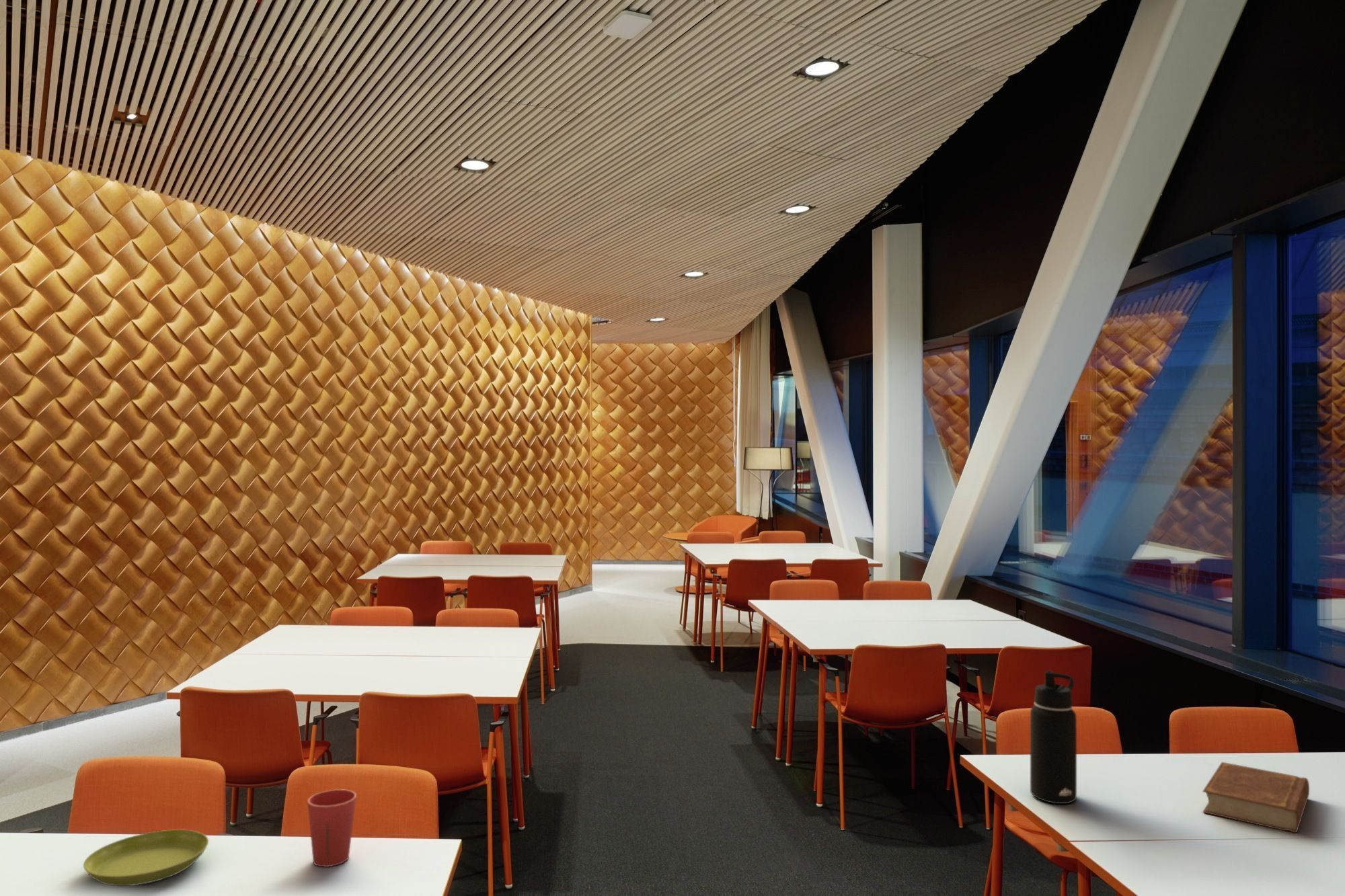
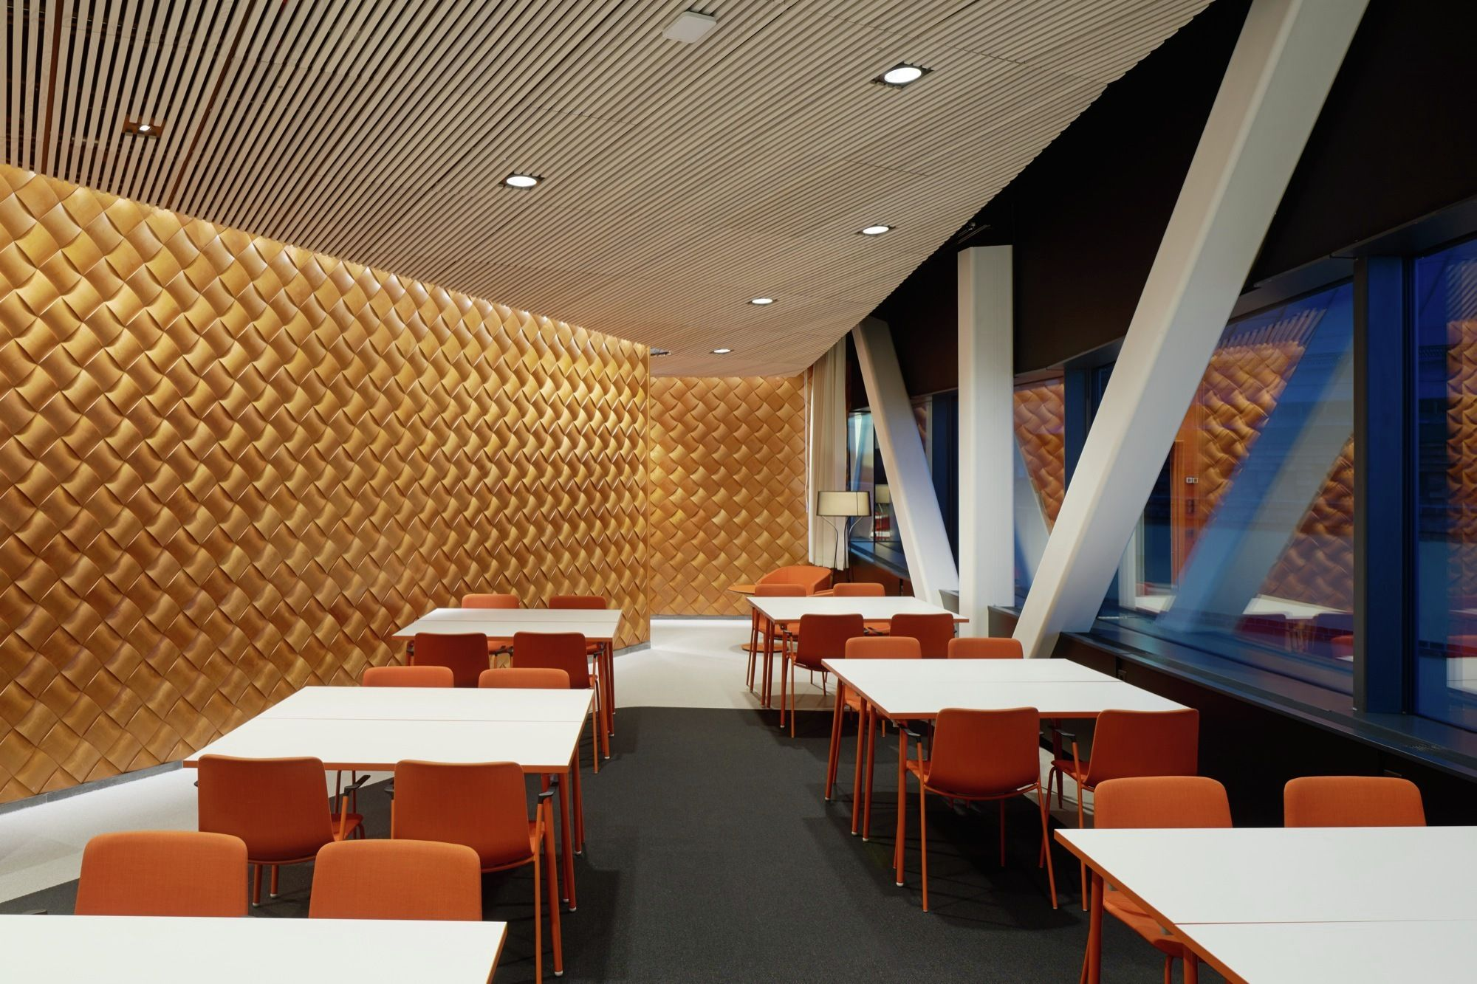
- cup [307,788,357,868]
- book [1202,762,1310,833]
- water bottle [1030,670,1077,805]
- saucer [83,829,209,887]
